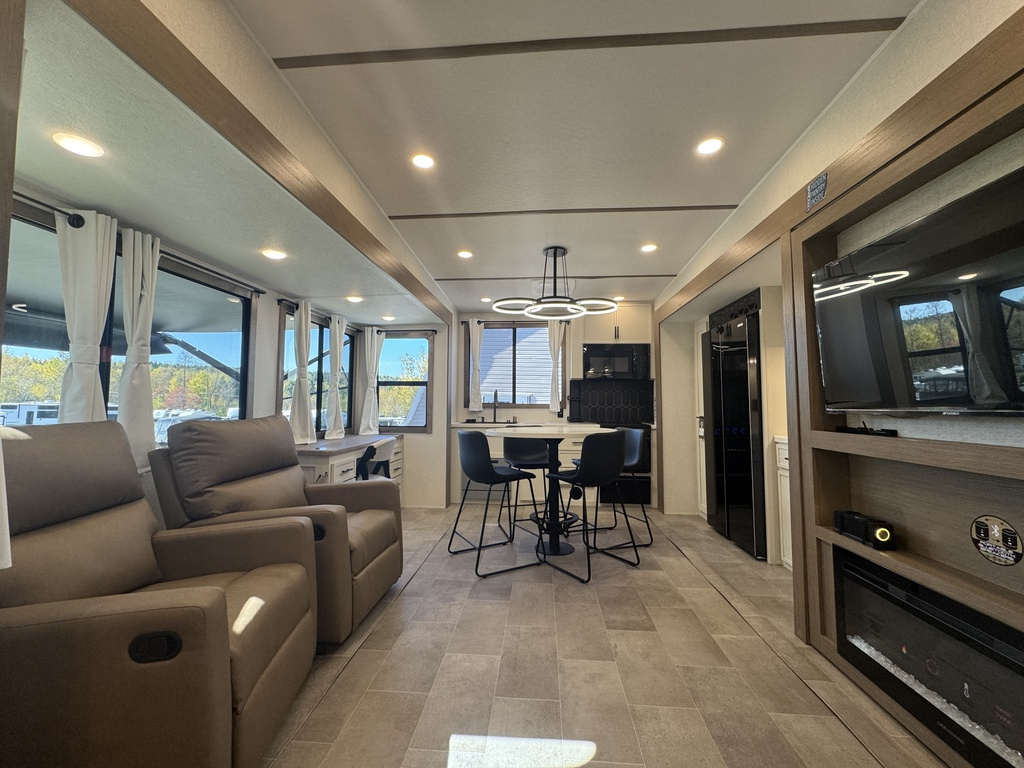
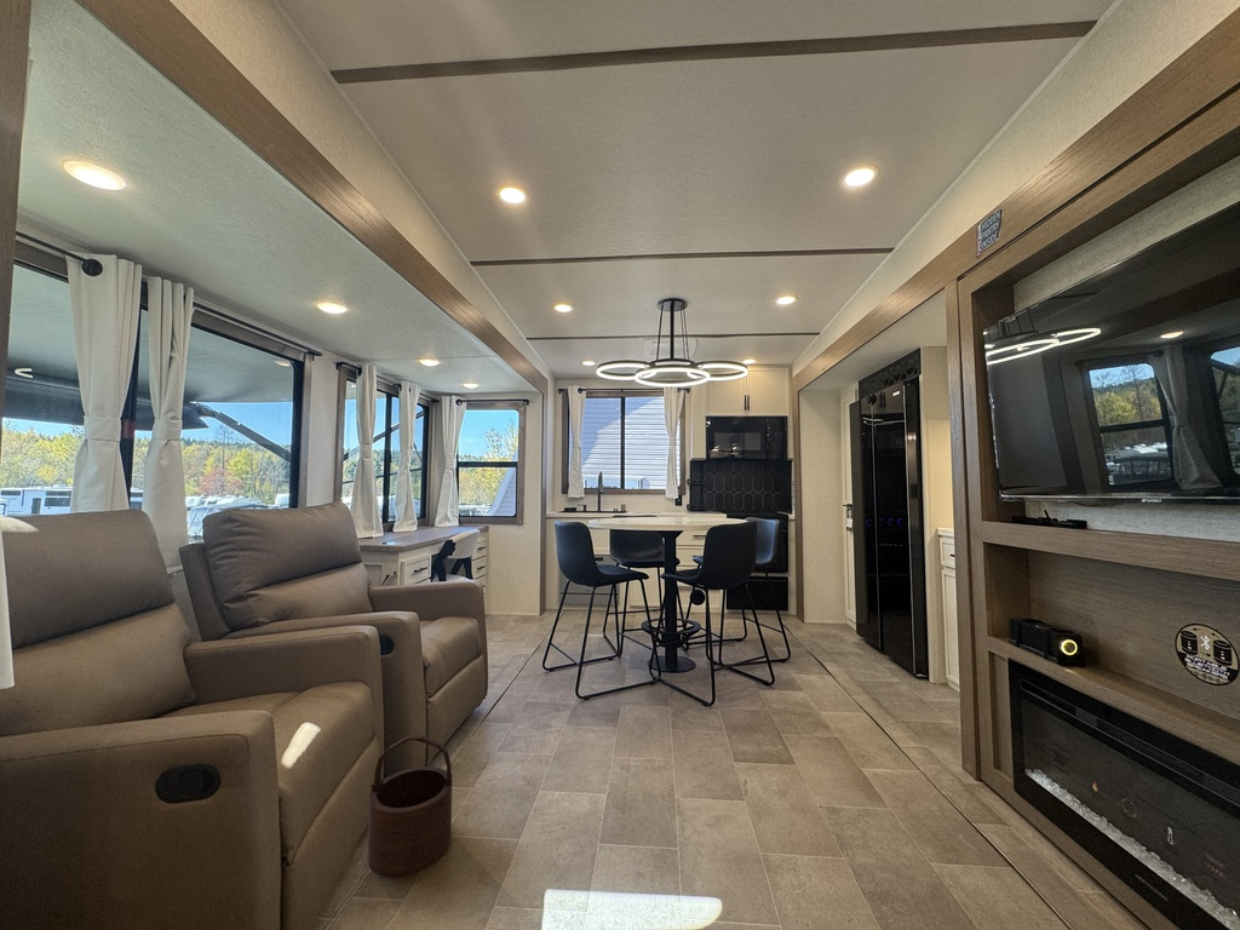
+ wooden bucket [366,734,453,878]
